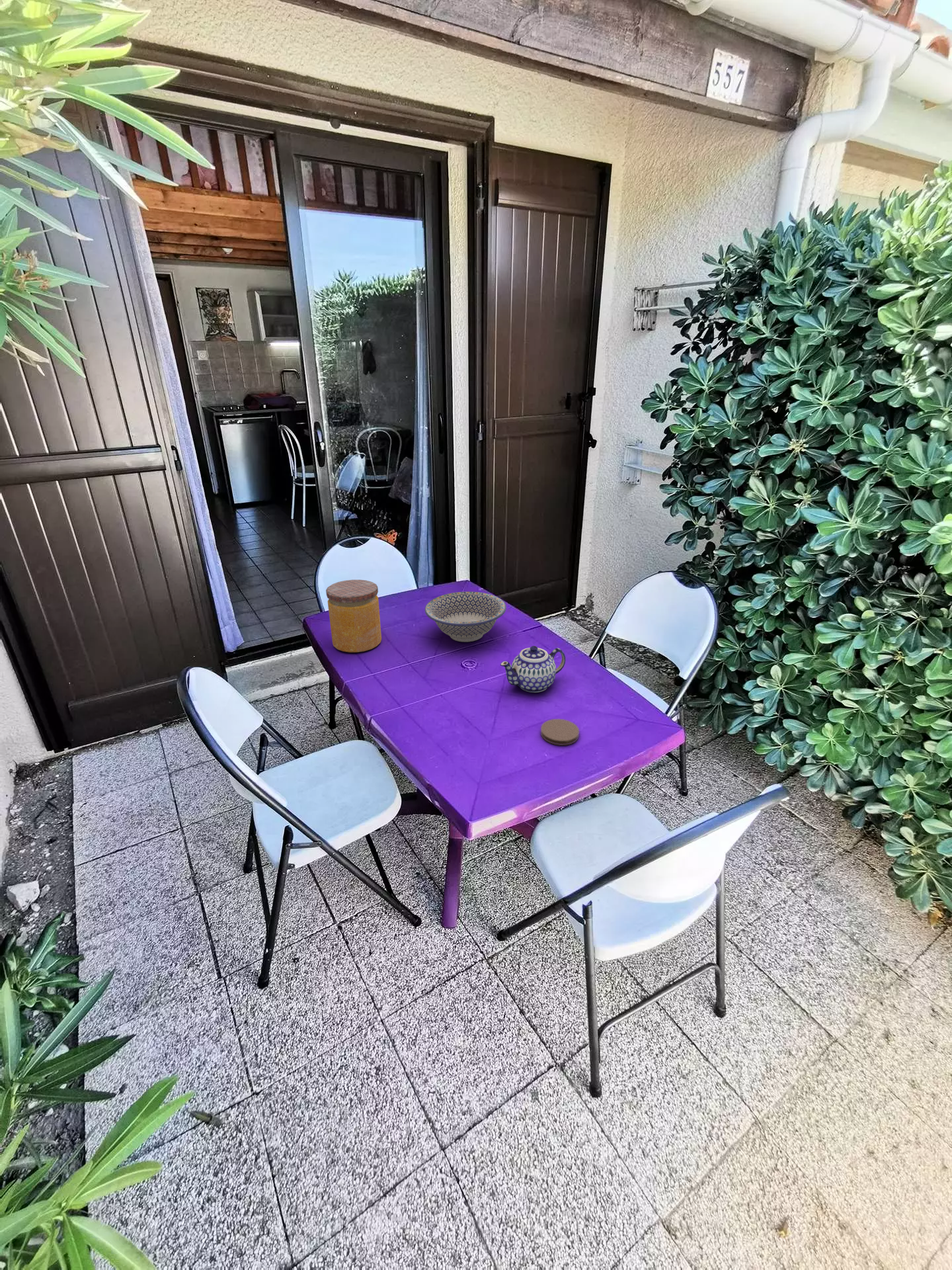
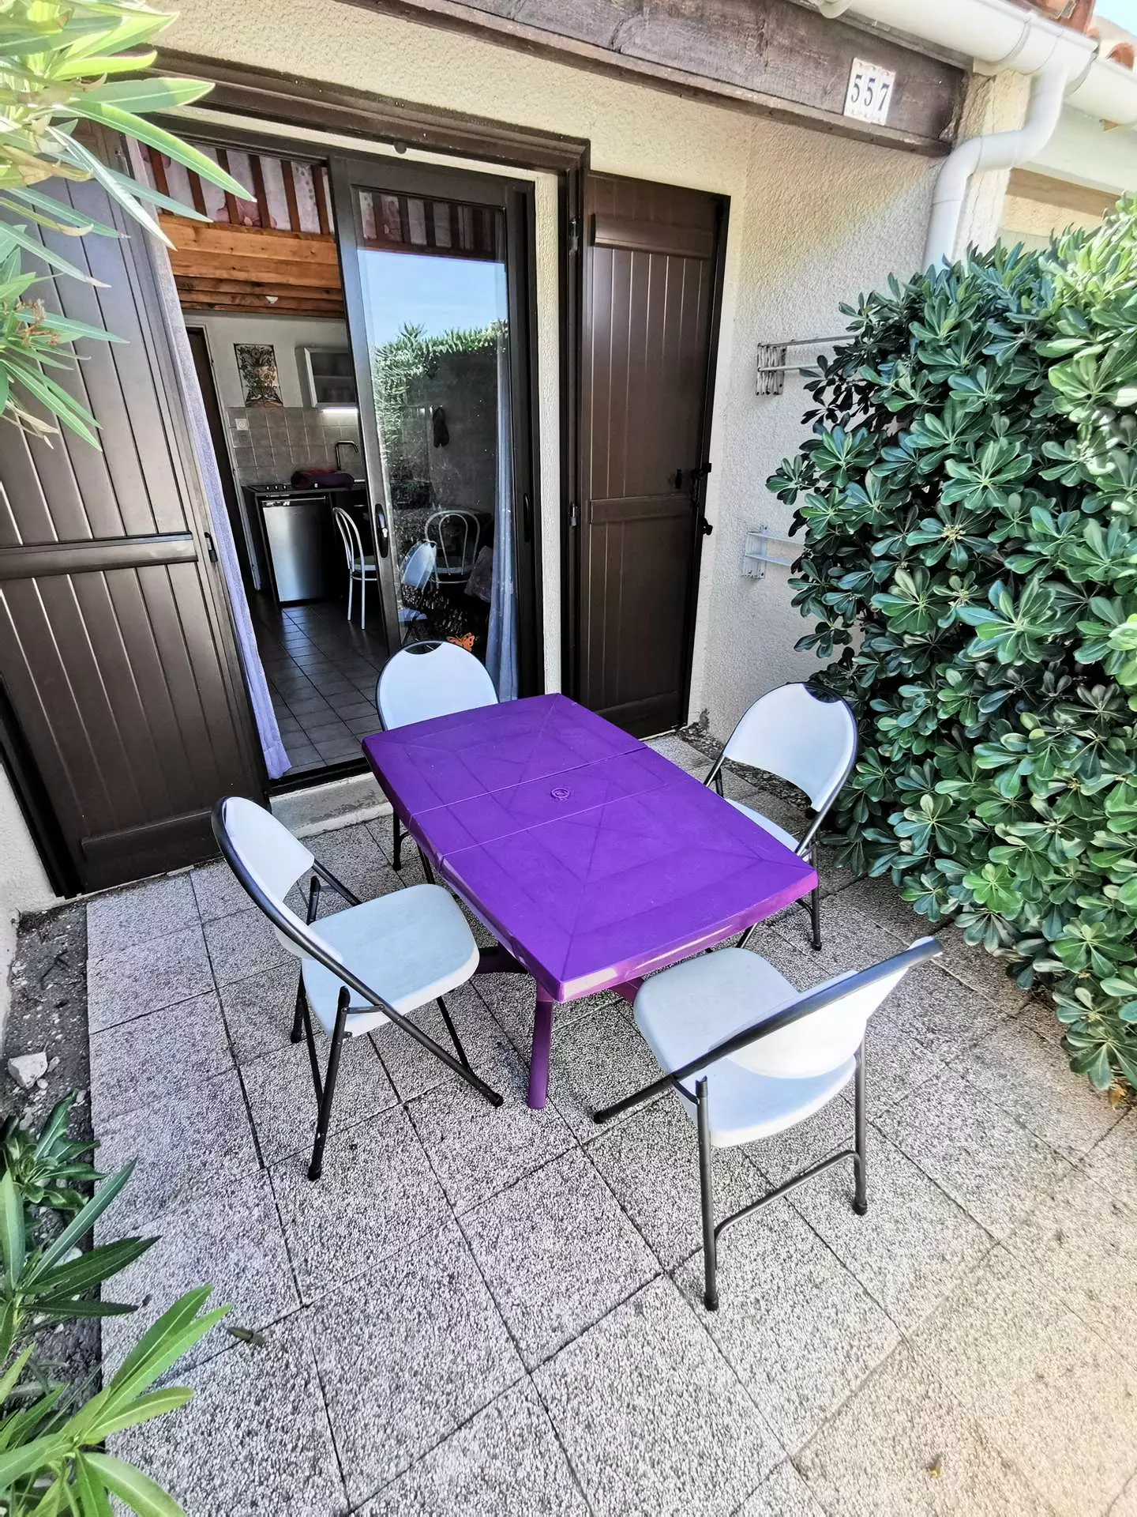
- teapot [500,646,567,693]
- jar [325,579,382,653]
- bowl [424,591,507,643]
- coaster [540,718,580,746]
